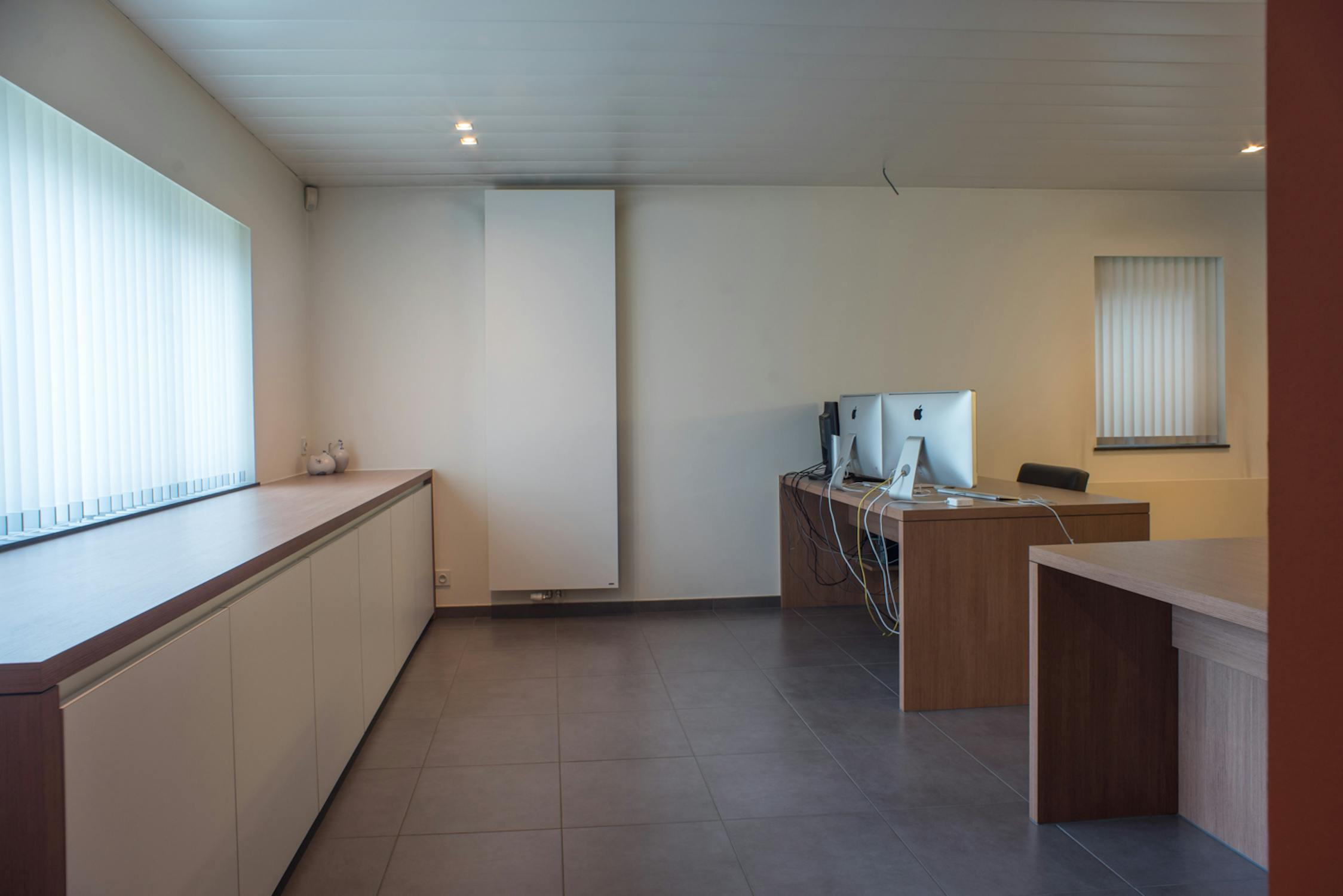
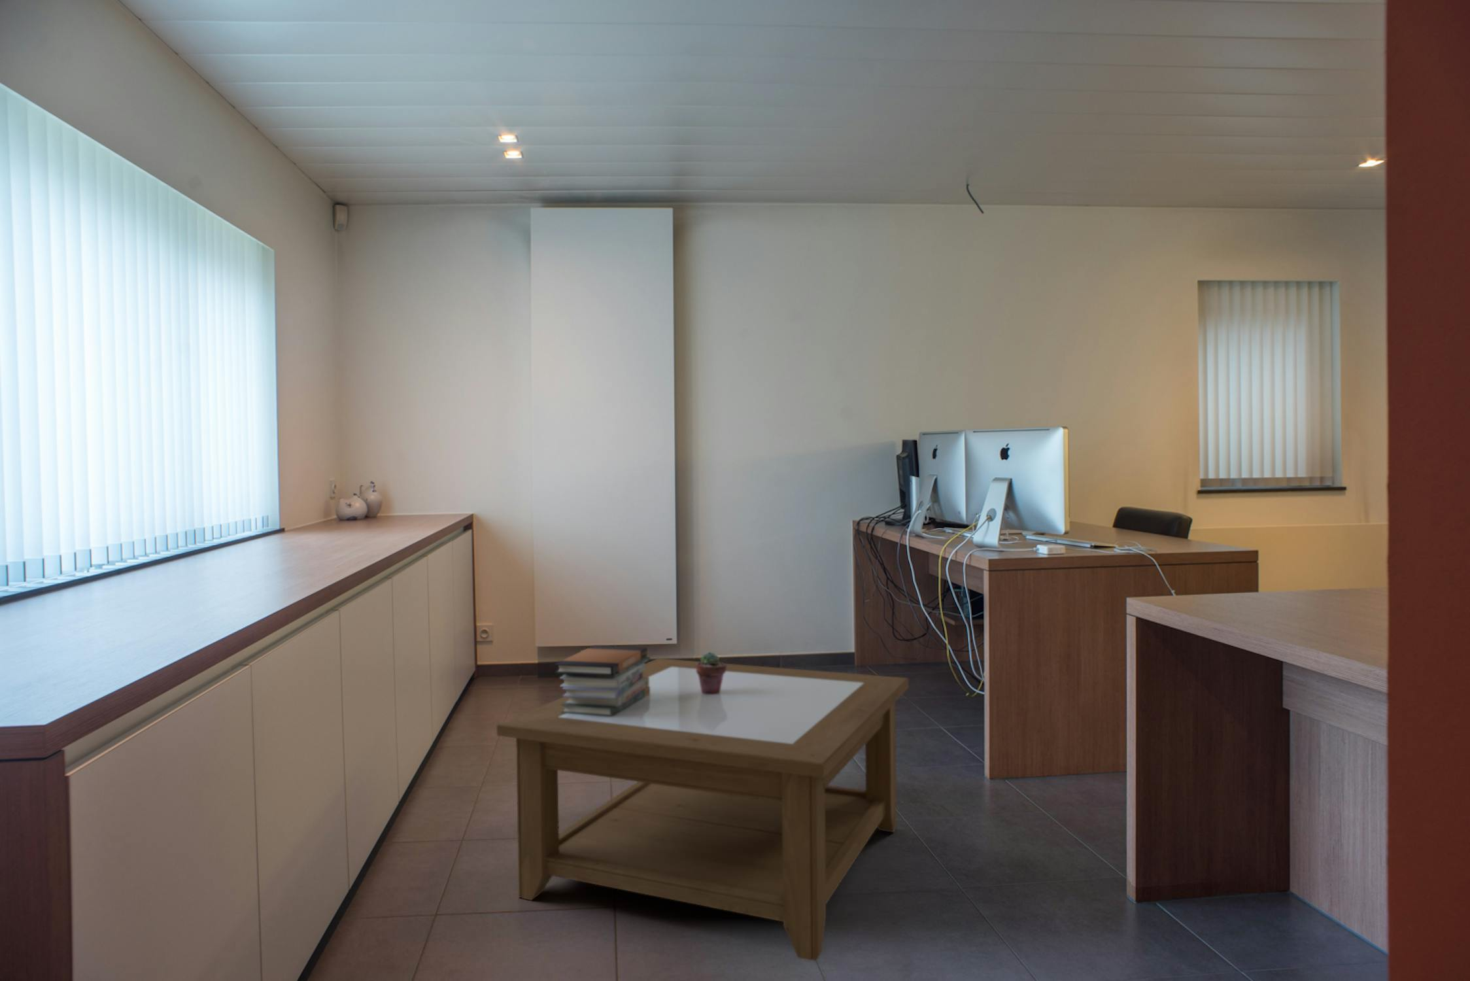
+ book stack [554,645,650,717]
+ coffee table [496,658,908,961]
+ potted succulent [696,651,727,694]
